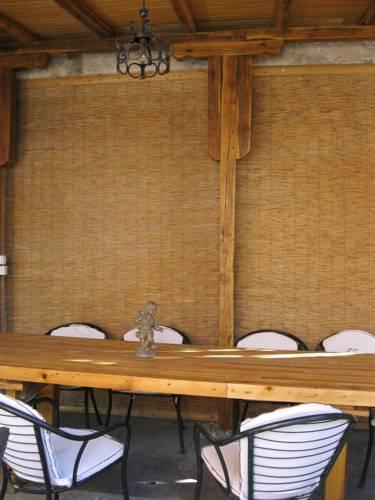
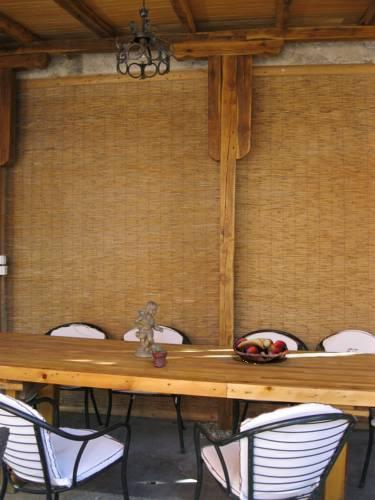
+ potted succulent [151,344,169,368]
+ fruit basket [232,337,291,365]
